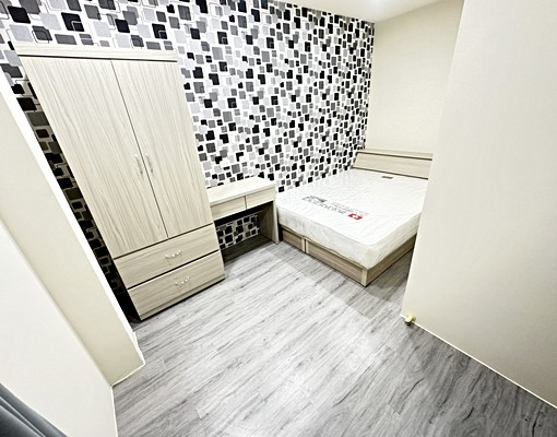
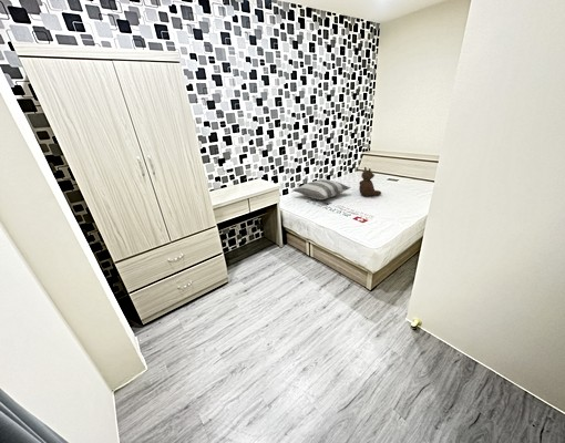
+ pillow [292,178,351,200]
+ teddy bear [358,166,382,197]
